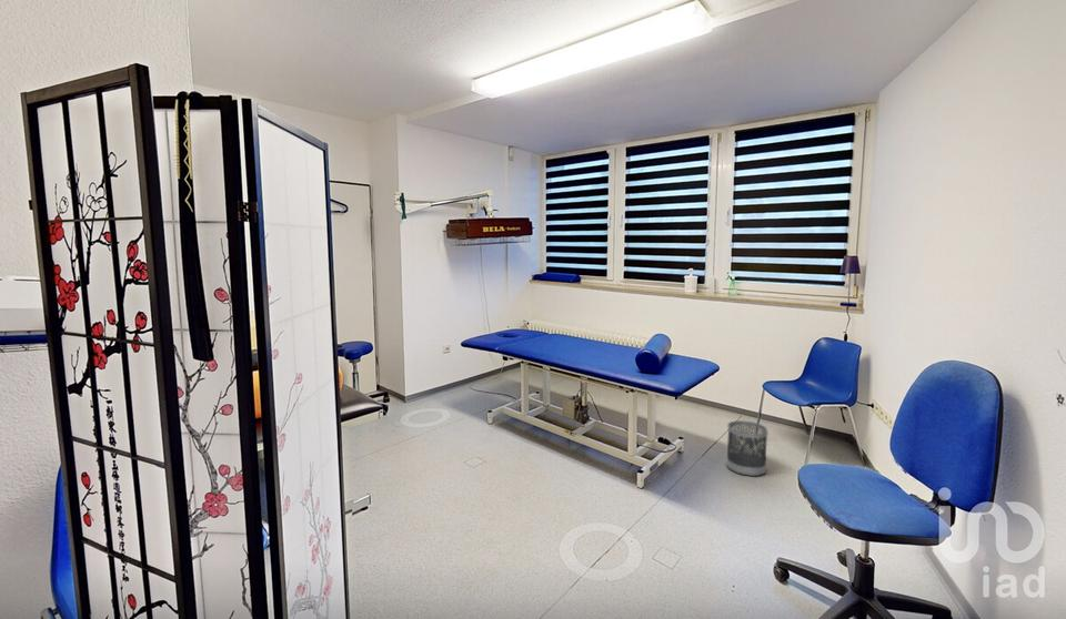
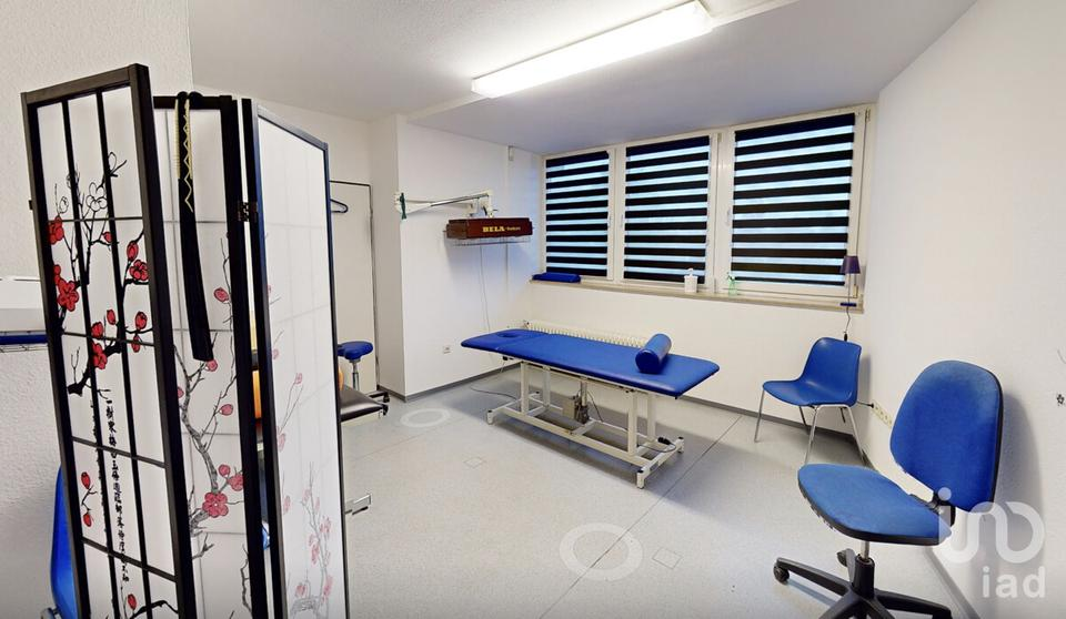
- wastebasket [725,419,770,477]
